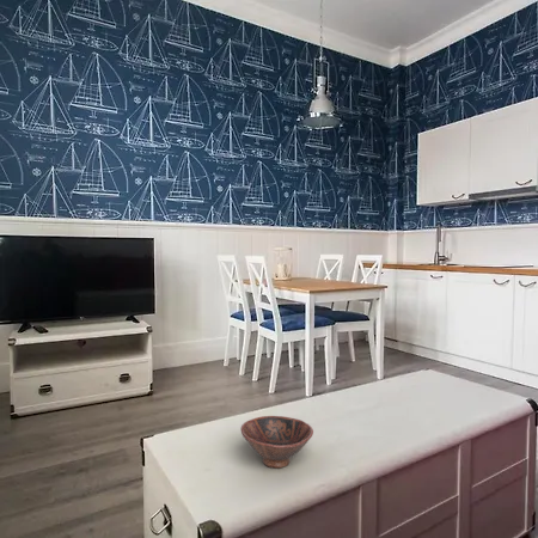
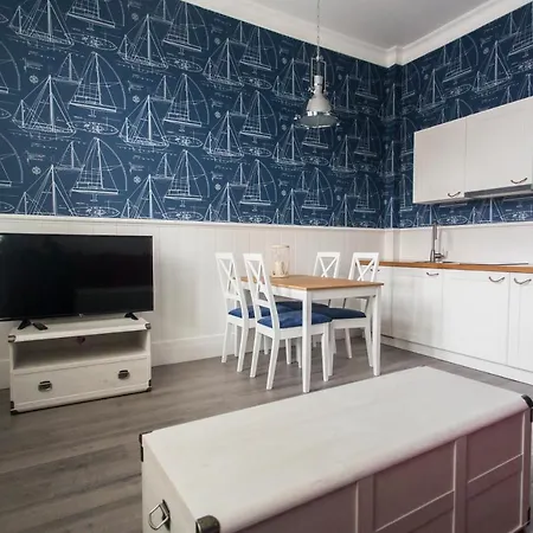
- bowl [239,415,314,469]
